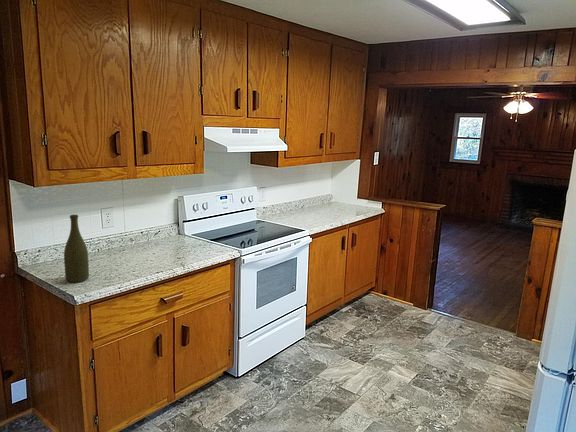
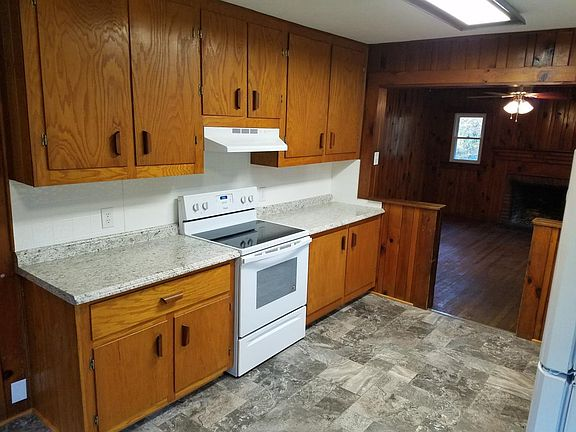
- bottle [63,214,90,283]
